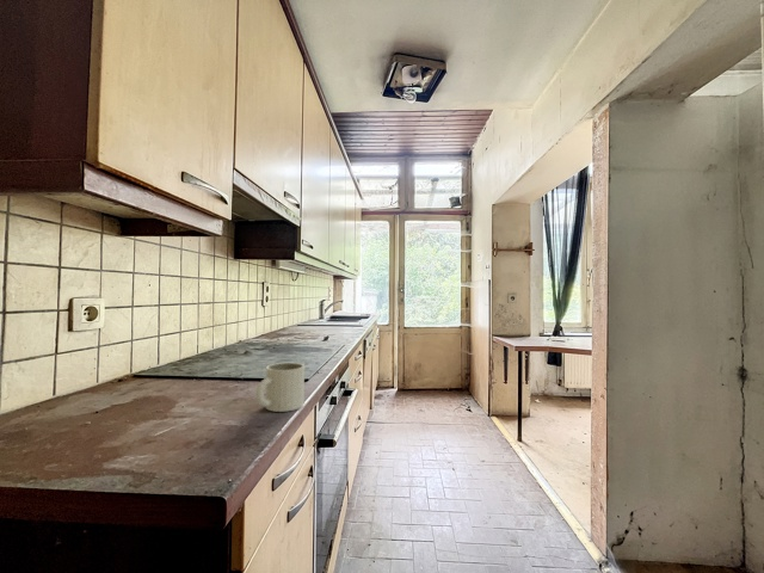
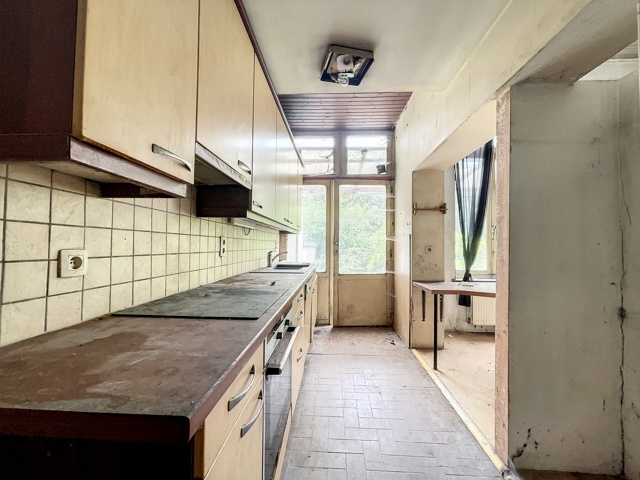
- mug [254,362,306,413]
